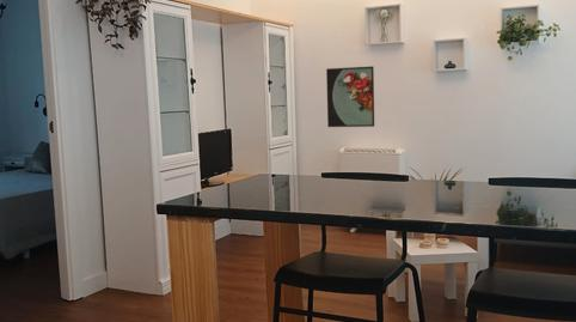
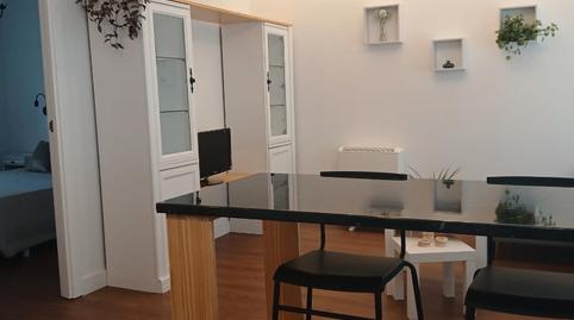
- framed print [325,65,375,128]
